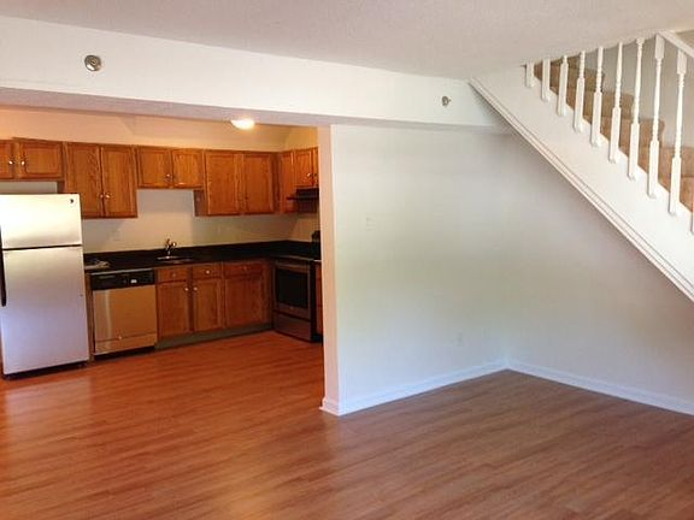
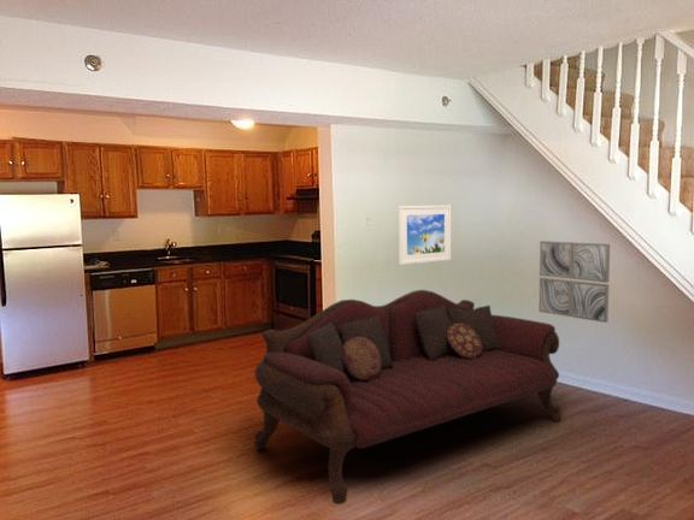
+ sofa [253,289,563,506]
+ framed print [398,203,452,266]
+ wall art [537,240,611,324]
